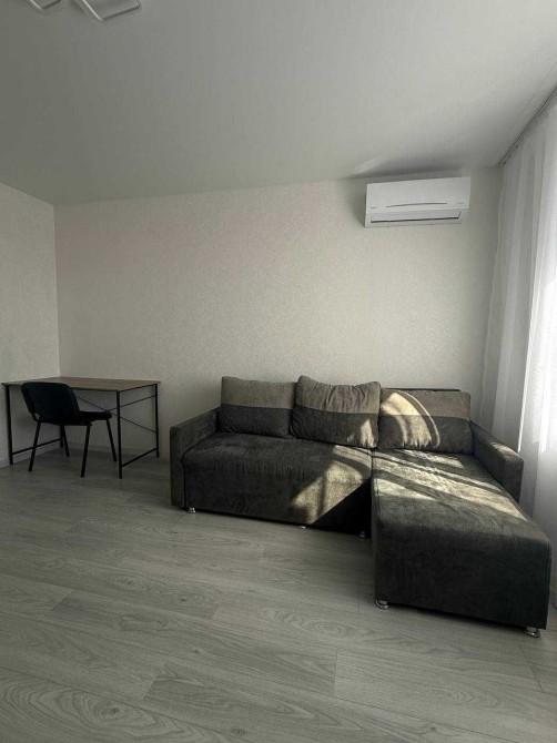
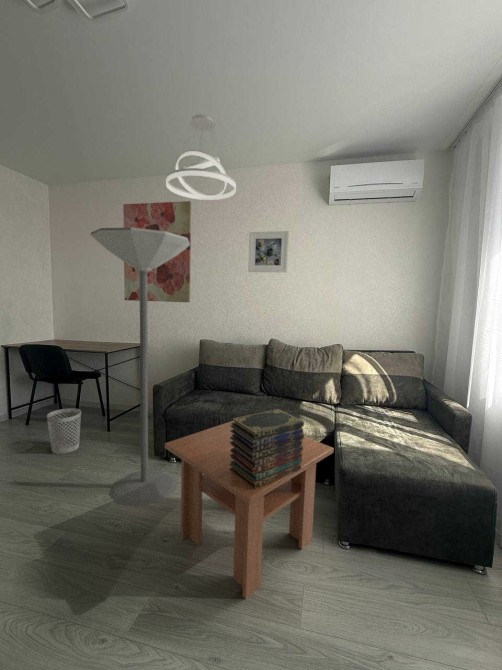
+ wall art [122,200,192,303]
+ wastebasket [46,407,82,455]
+ floor lamp [89,227,190,508]
+ coffee table [164,420,335,600]
+ book stack [230,408,305,489]
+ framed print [247,230,290,273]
+ pendant light [165,114,237,201]
